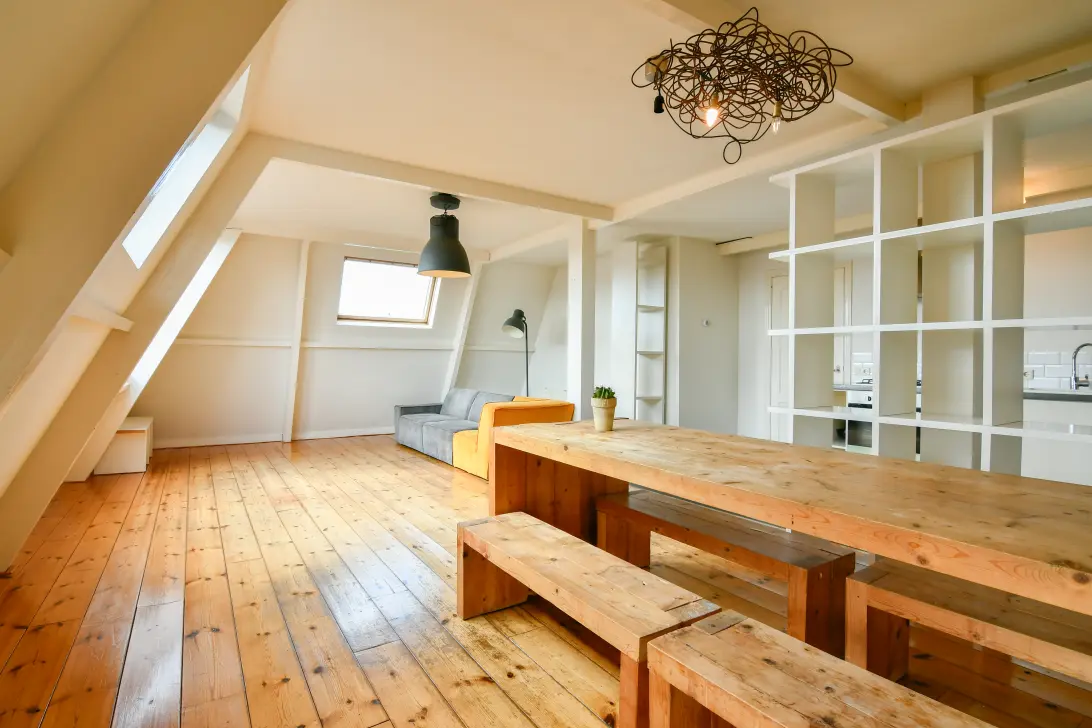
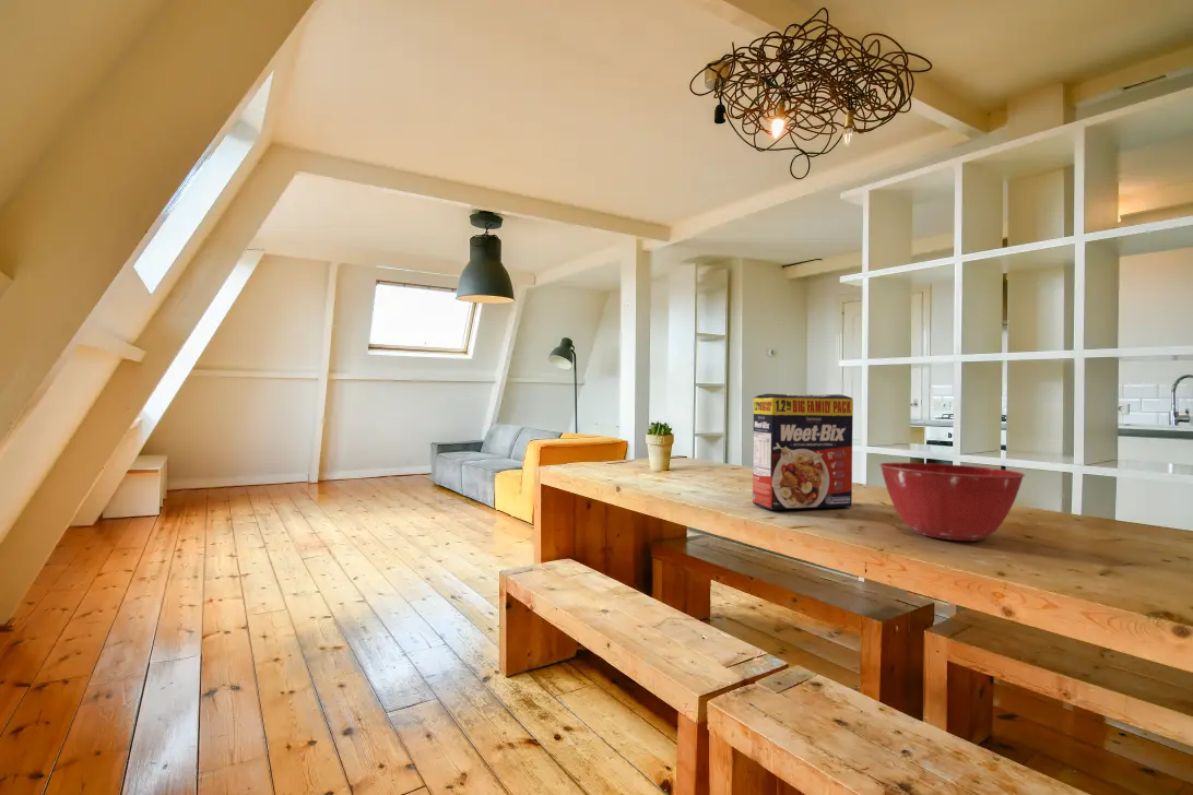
+ cereal box [752,393,854,511]
+ mixing bowl [878,462,1026,542]
